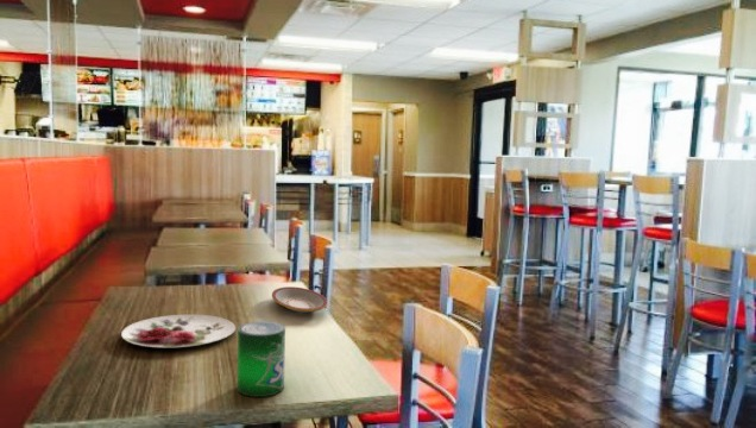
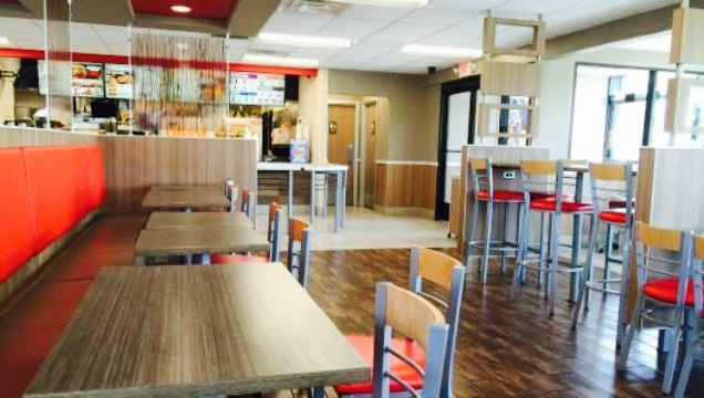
- plate [120,314,237,348]
- plate [271,285,328,314]
- beverage can [237,320,286,398]
